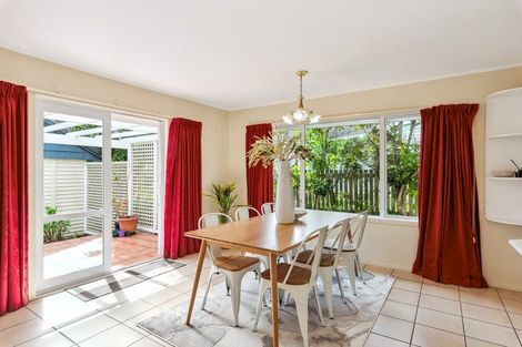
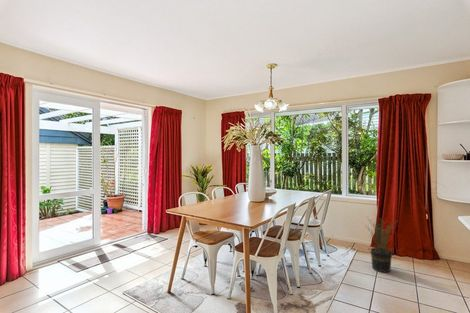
+ potted plant [364,215,397,273]
